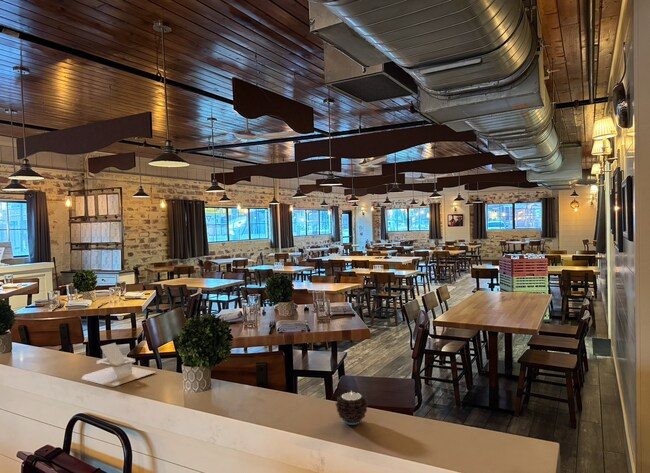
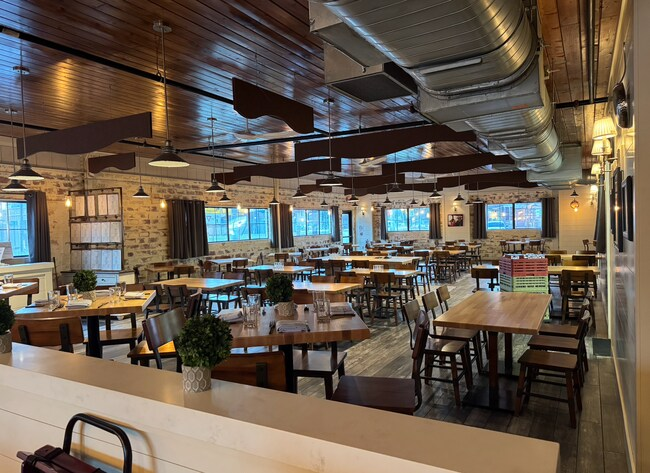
- napkin holder [80,342,156,388]
- candle [334,390,369,426]
